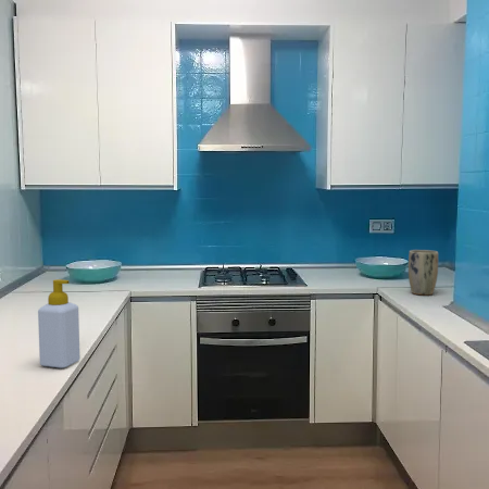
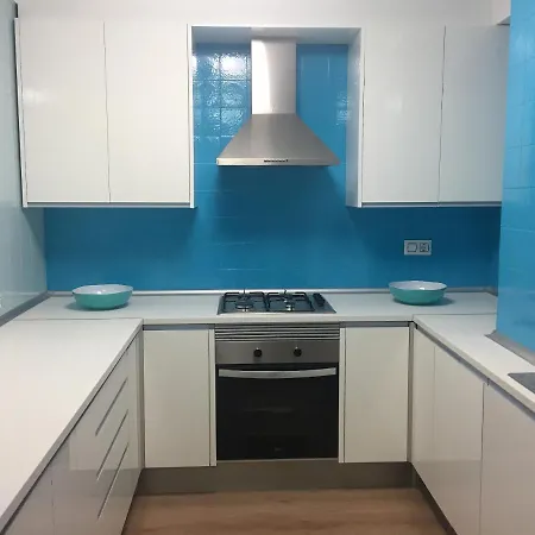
- soap bottle [37,278,82,368]
- plant pot [408,249,439,297]
